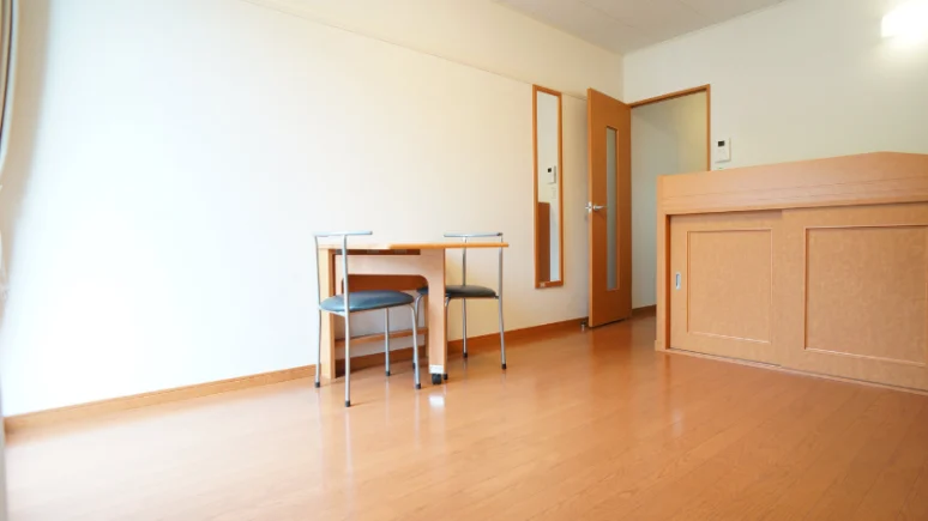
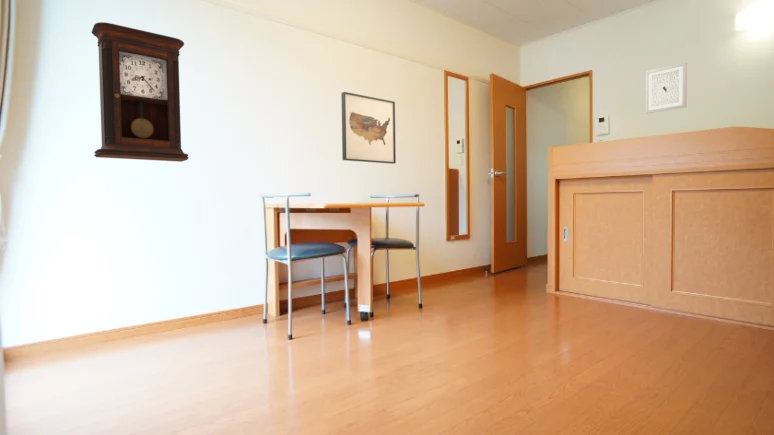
+ wall art [340,91,397,165]
+ wall art [645,62,688,114]
+ pendulum clock [90,21,189,163]
